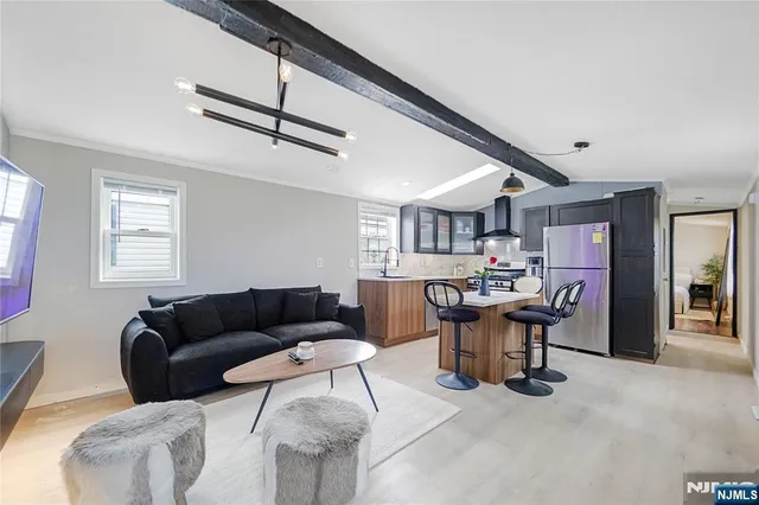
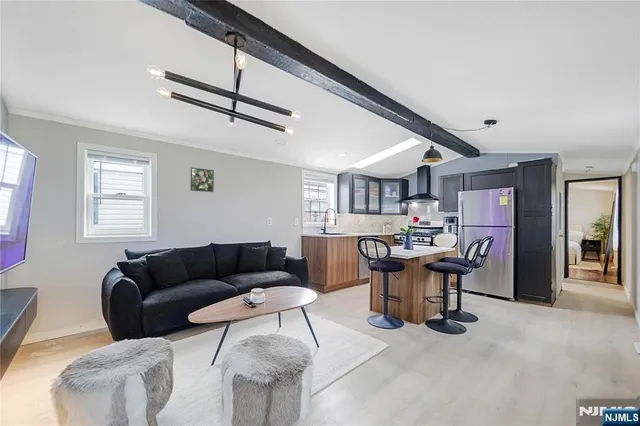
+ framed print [190,167,215,193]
